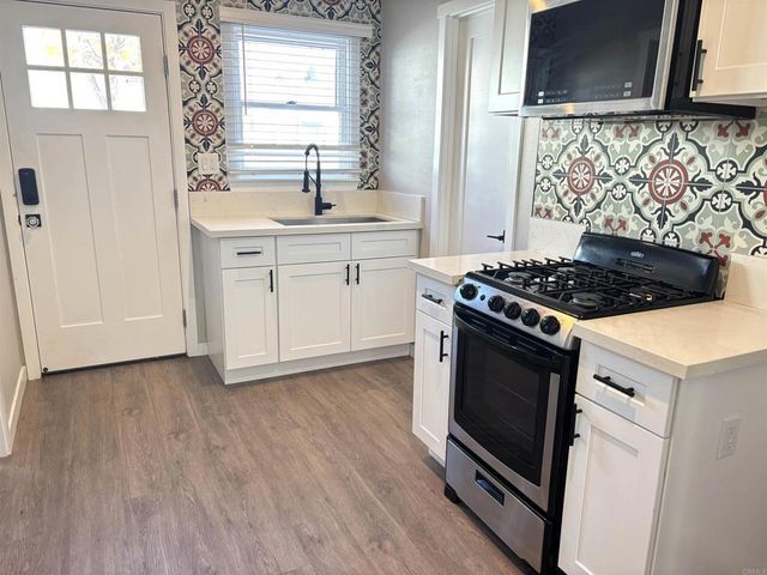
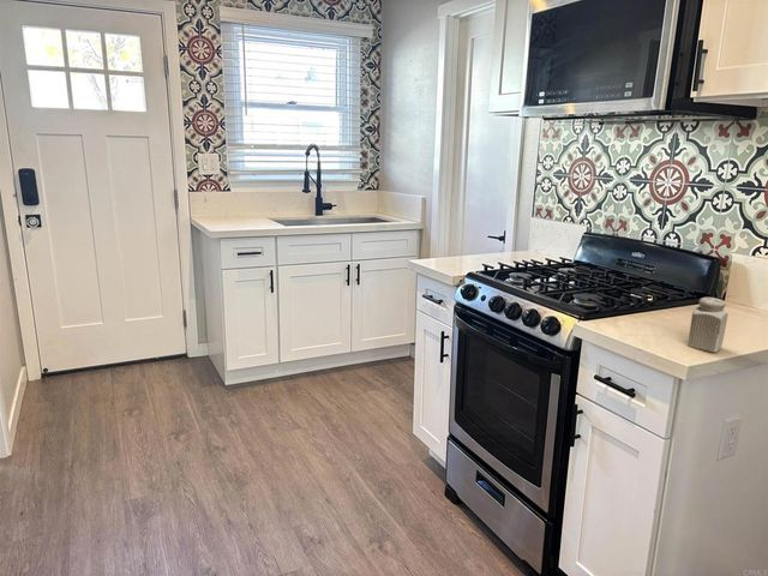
+ salt shaker [686,296,730,353]
